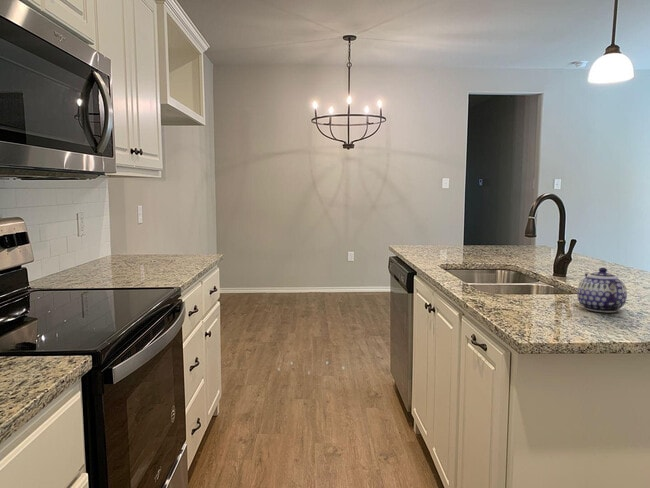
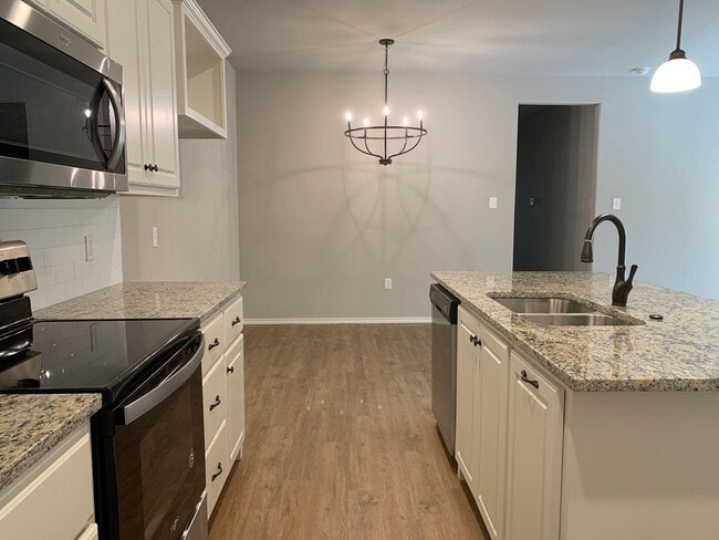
- teapot [576,267,628,313]
